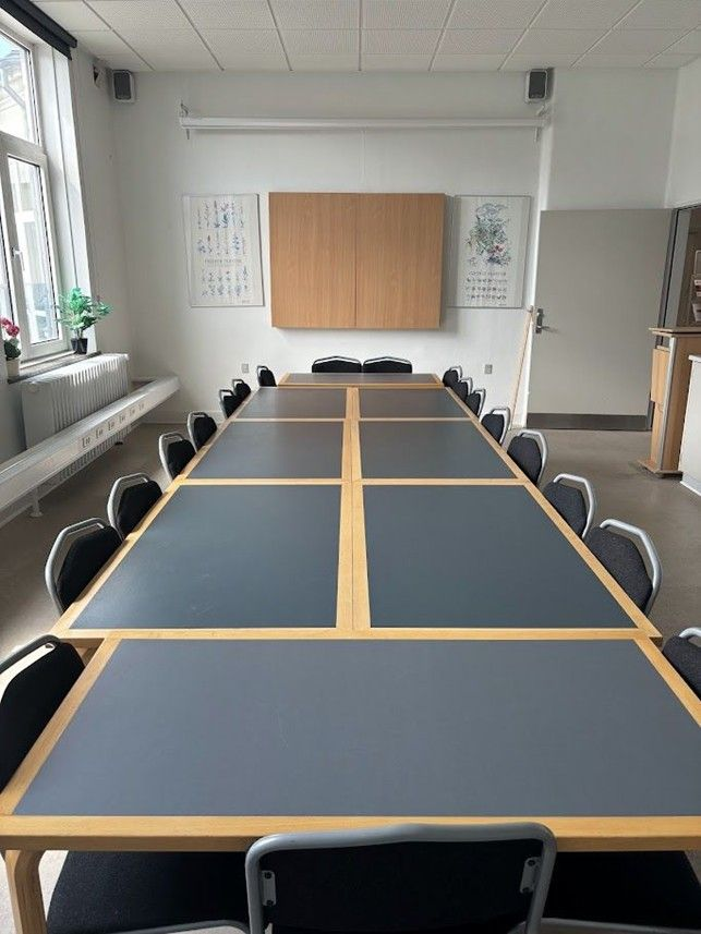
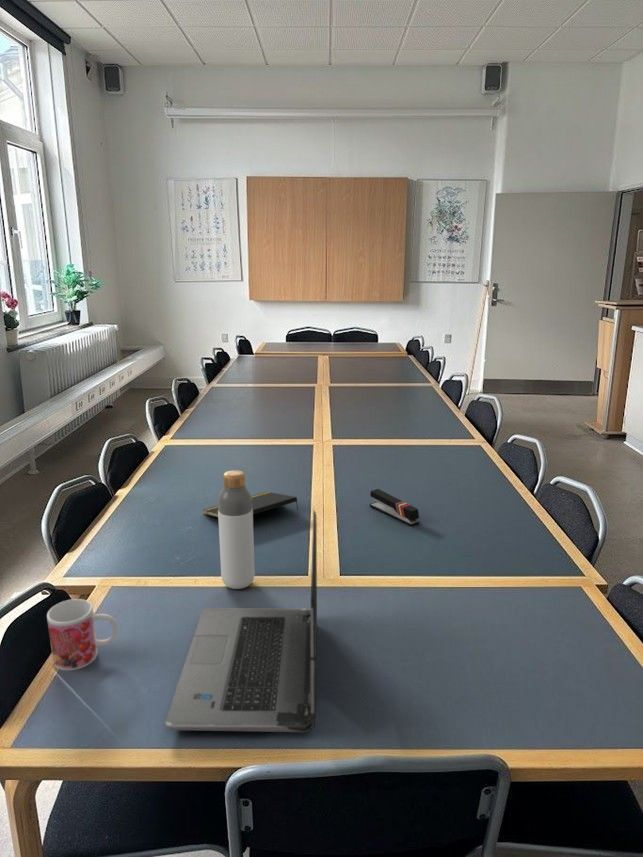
+ mug [46,598,118,671]
+ laptop computer [164,509,318,733]
+ stapler [368,488,420,527]
+ bottle [217,469,256,590]
+ notepad [202,491,299,519]
